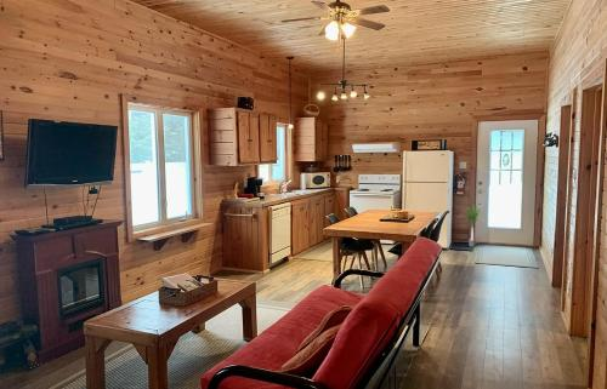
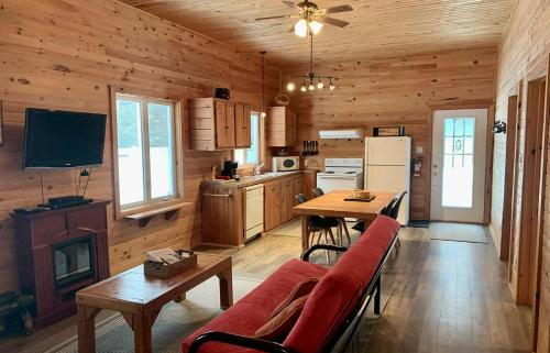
- potted plant [458,204,489,248]
